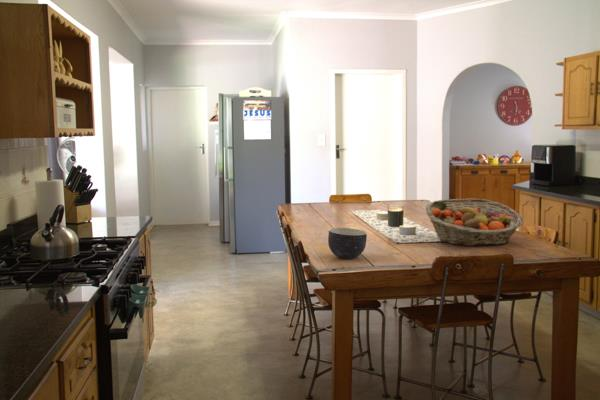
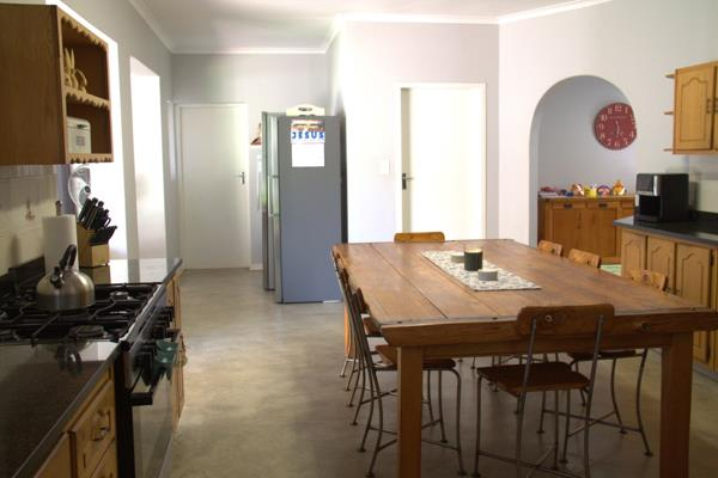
- bowl [327,227,368,259]
- fruit basket [425,198,524,247]
